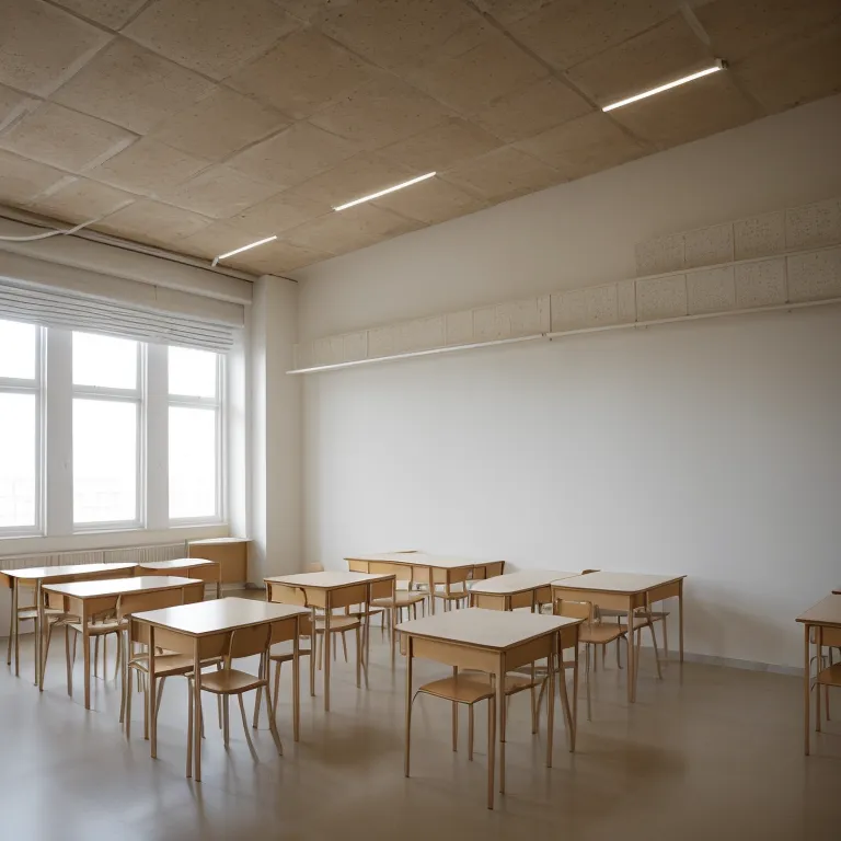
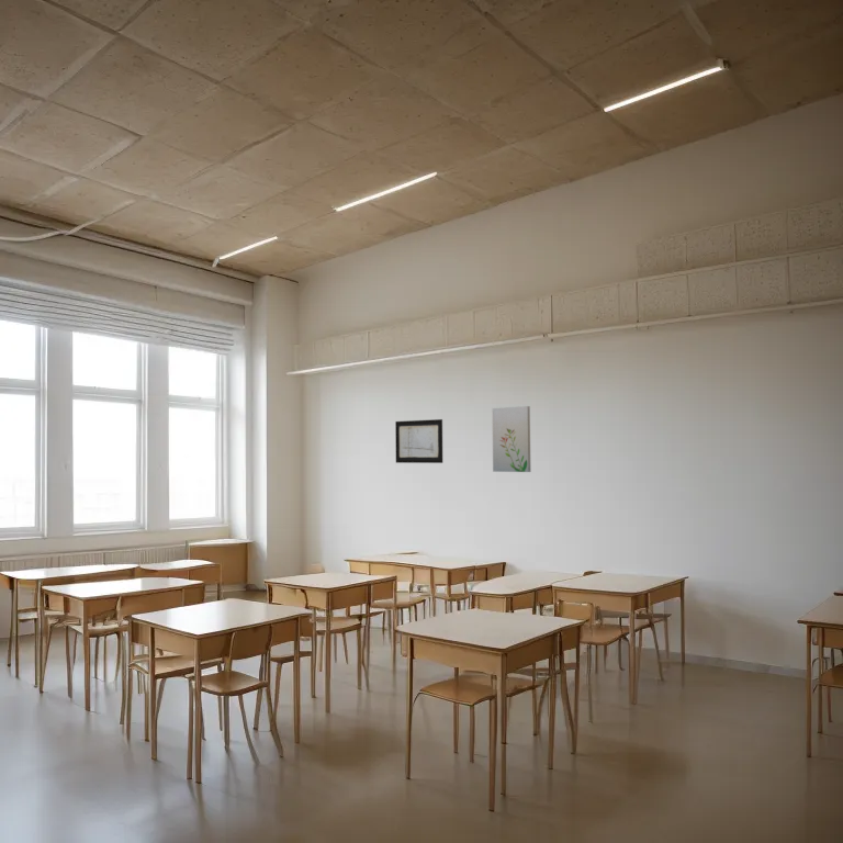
+ wall art [491,405,531,473]
+ wall art [394,418,443,464]
